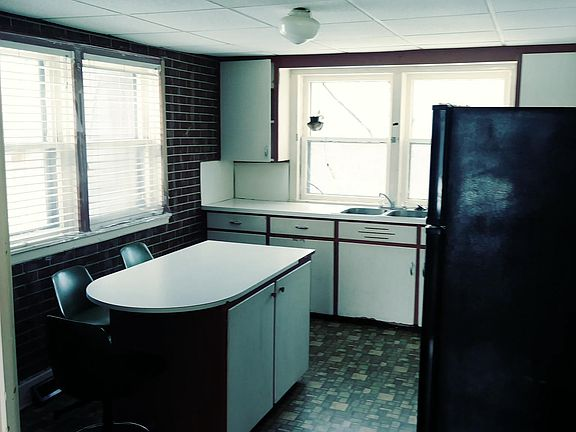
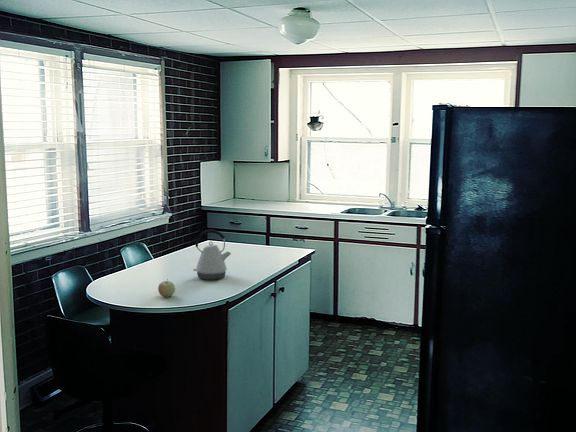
+ fruit [157,278,176,298]
+ kettle [192,229,232,281]
